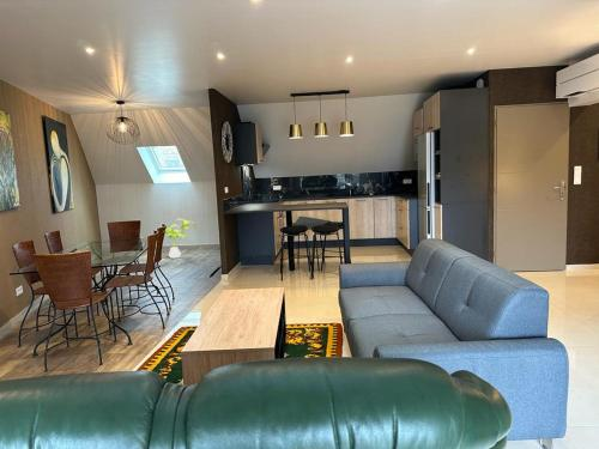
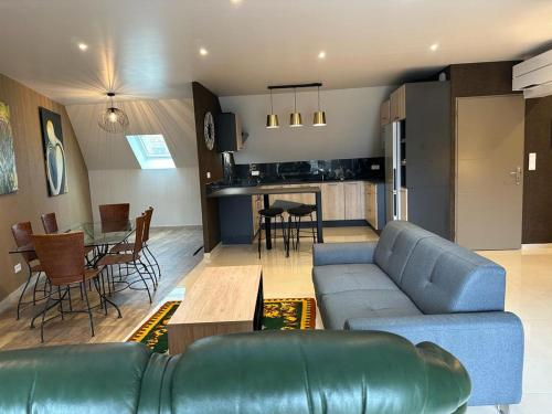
- house plant [164,218,198,259]
